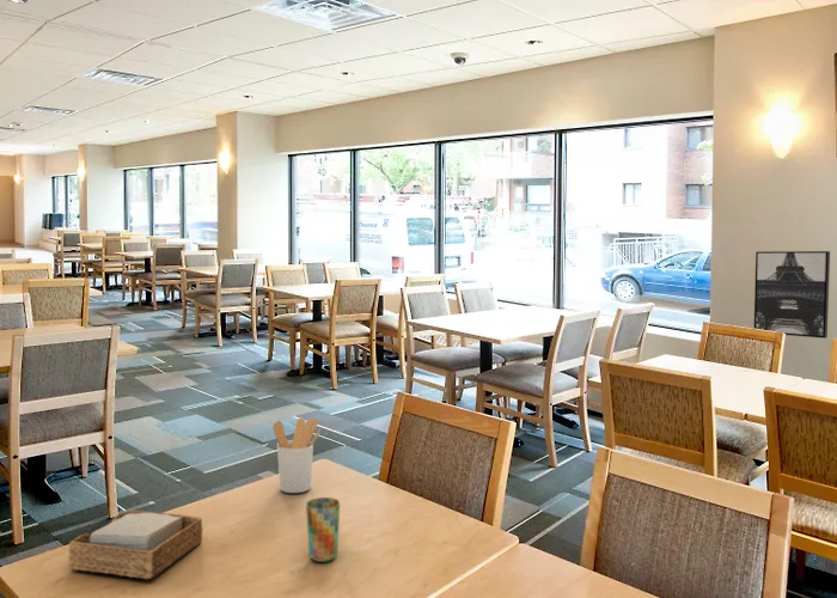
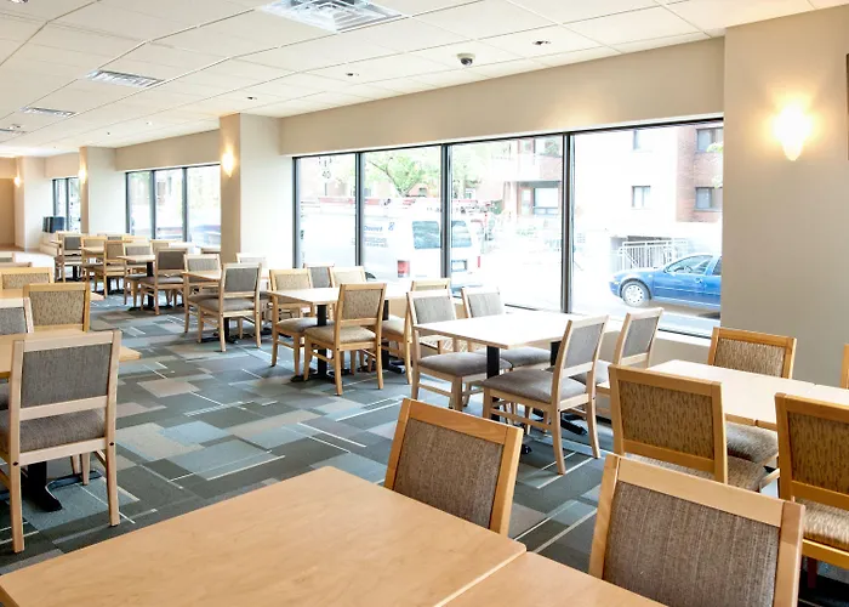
- cup [305,496,341,563]
- napkin holder [67,509,204,581]
- wall art [753,250,831,340]
- utensil holder [271,416,322,494]
